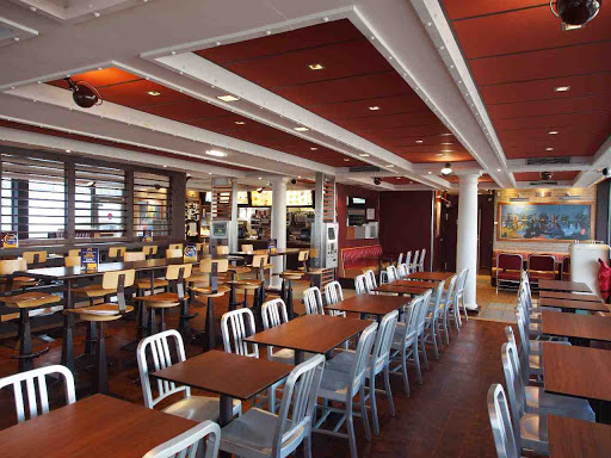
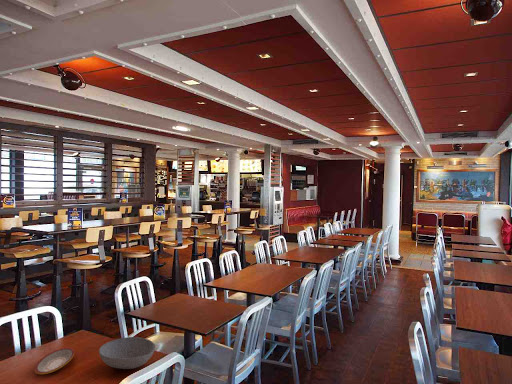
+ plate [34,347,75,375]
+ bowl [98,336,156,370]
